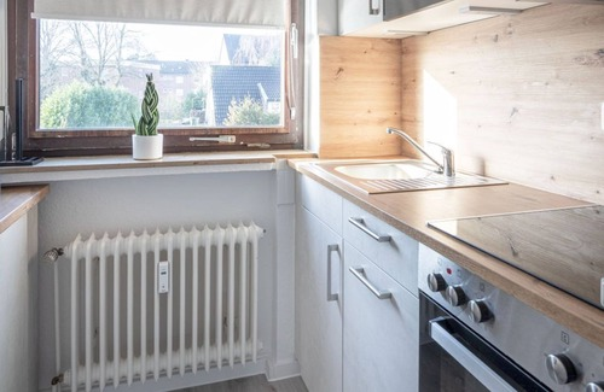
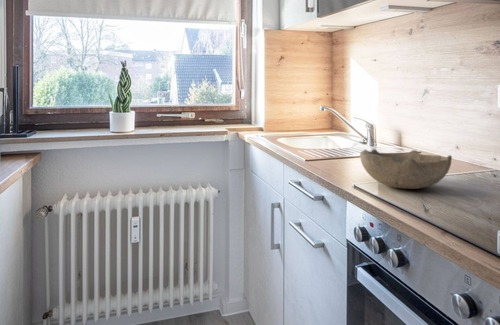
+ bowl [359,148,453,190]
